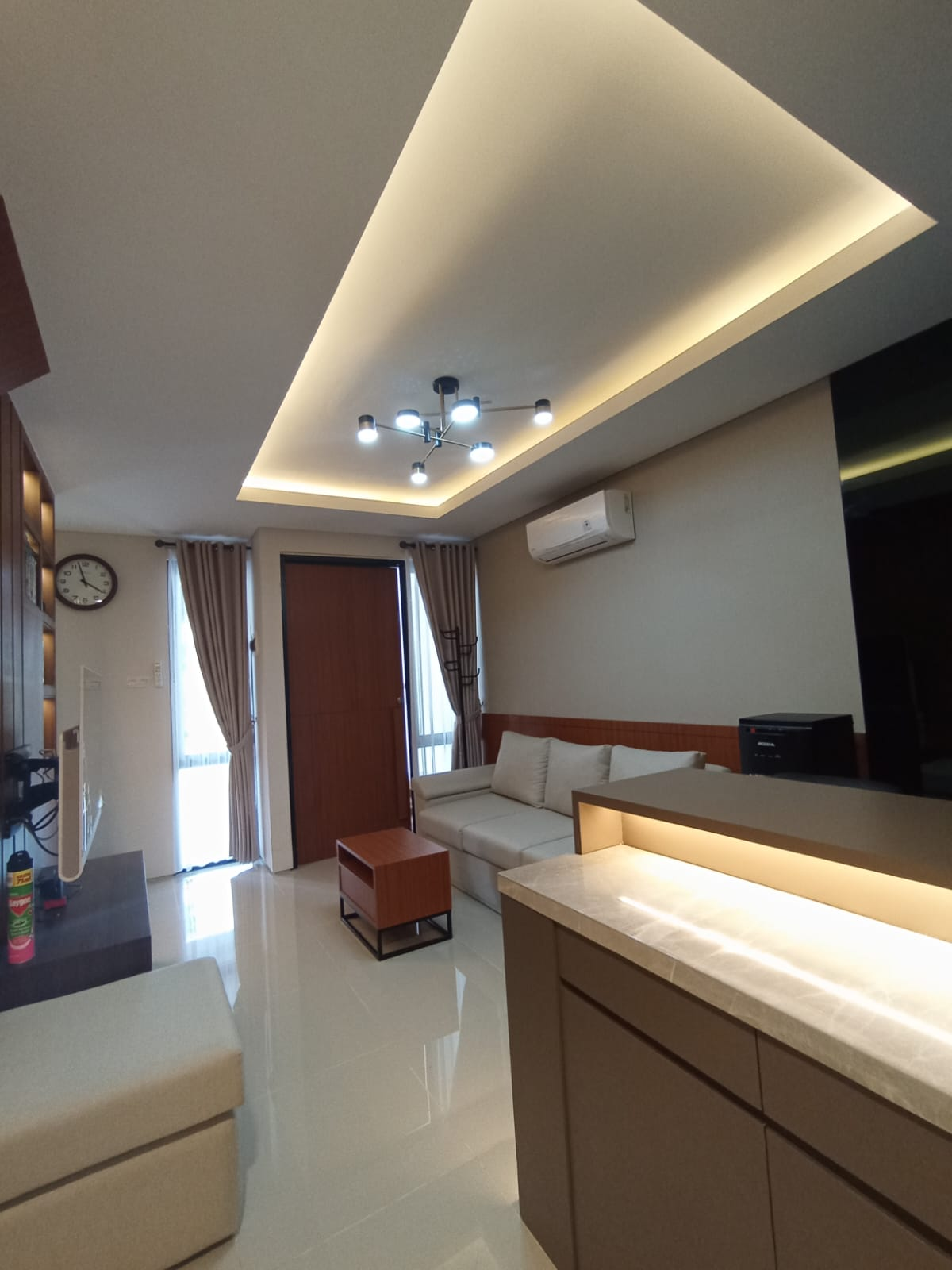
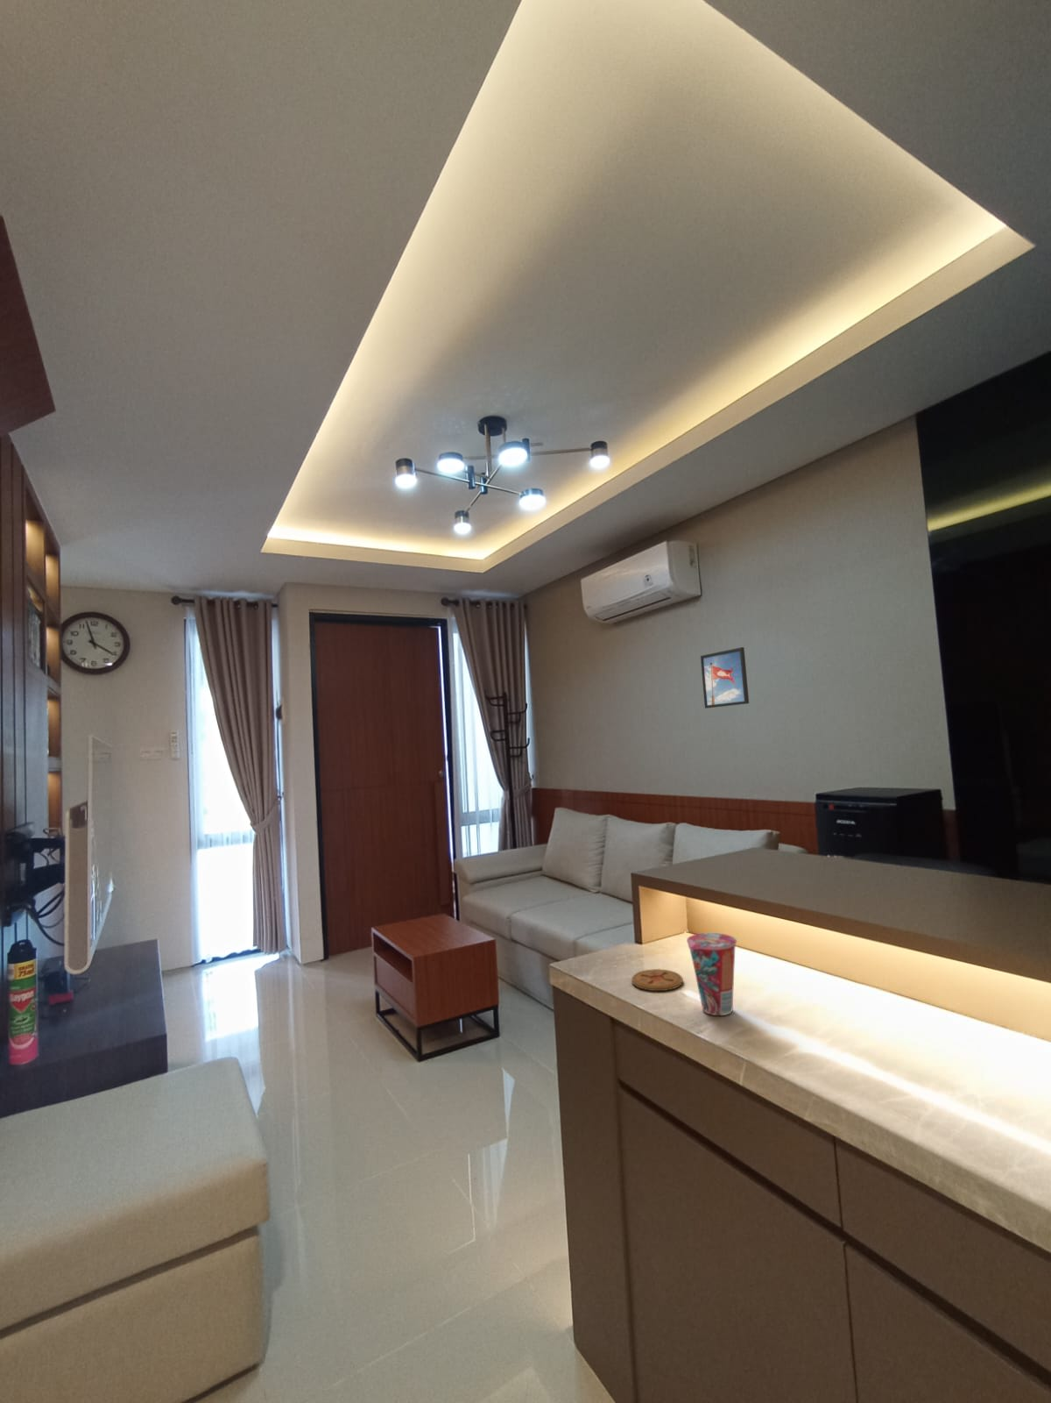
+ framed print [700,646,750,709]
+ coaster [630,968,684,992]
+ cup [686,932,737,1016]
